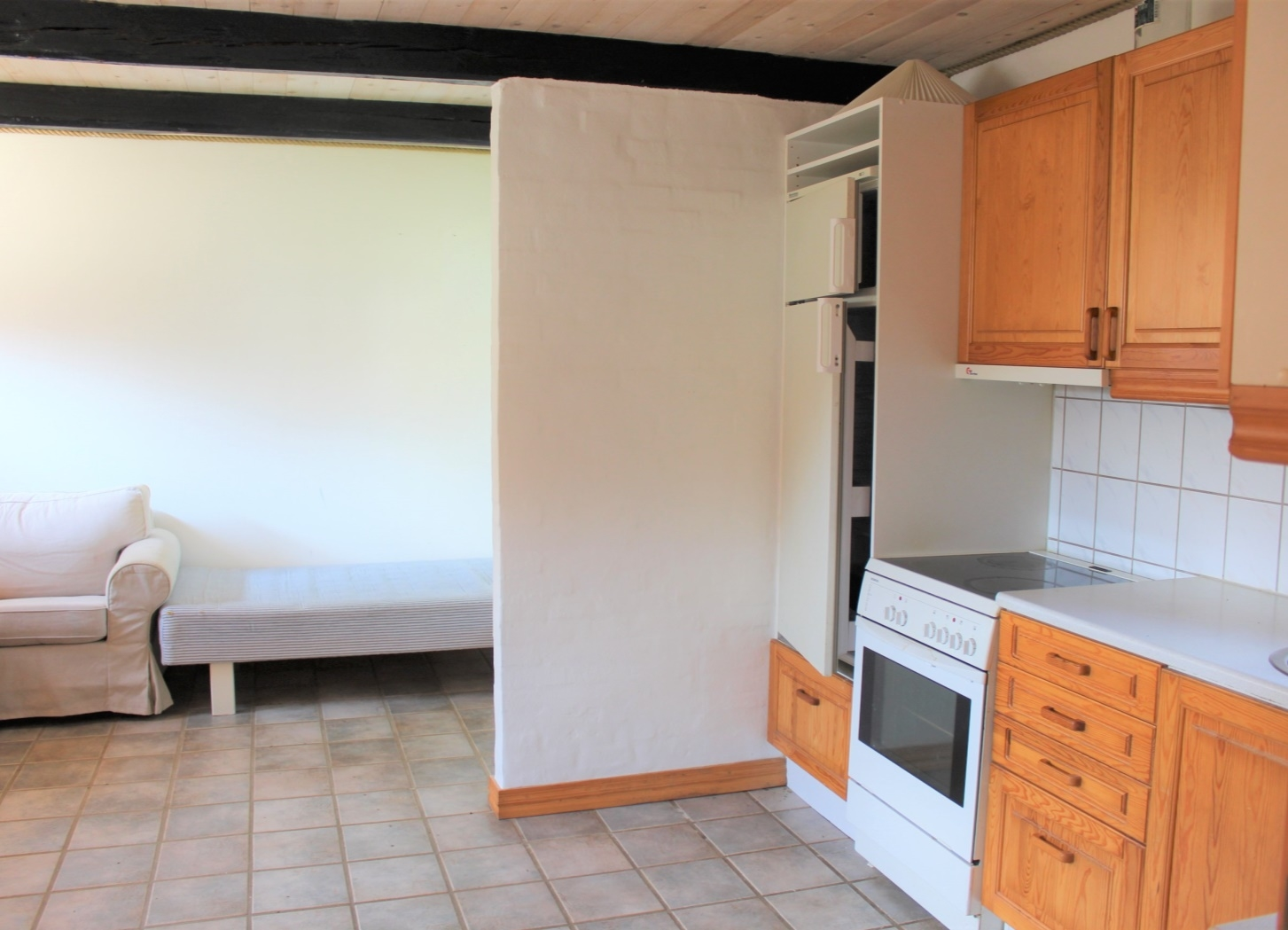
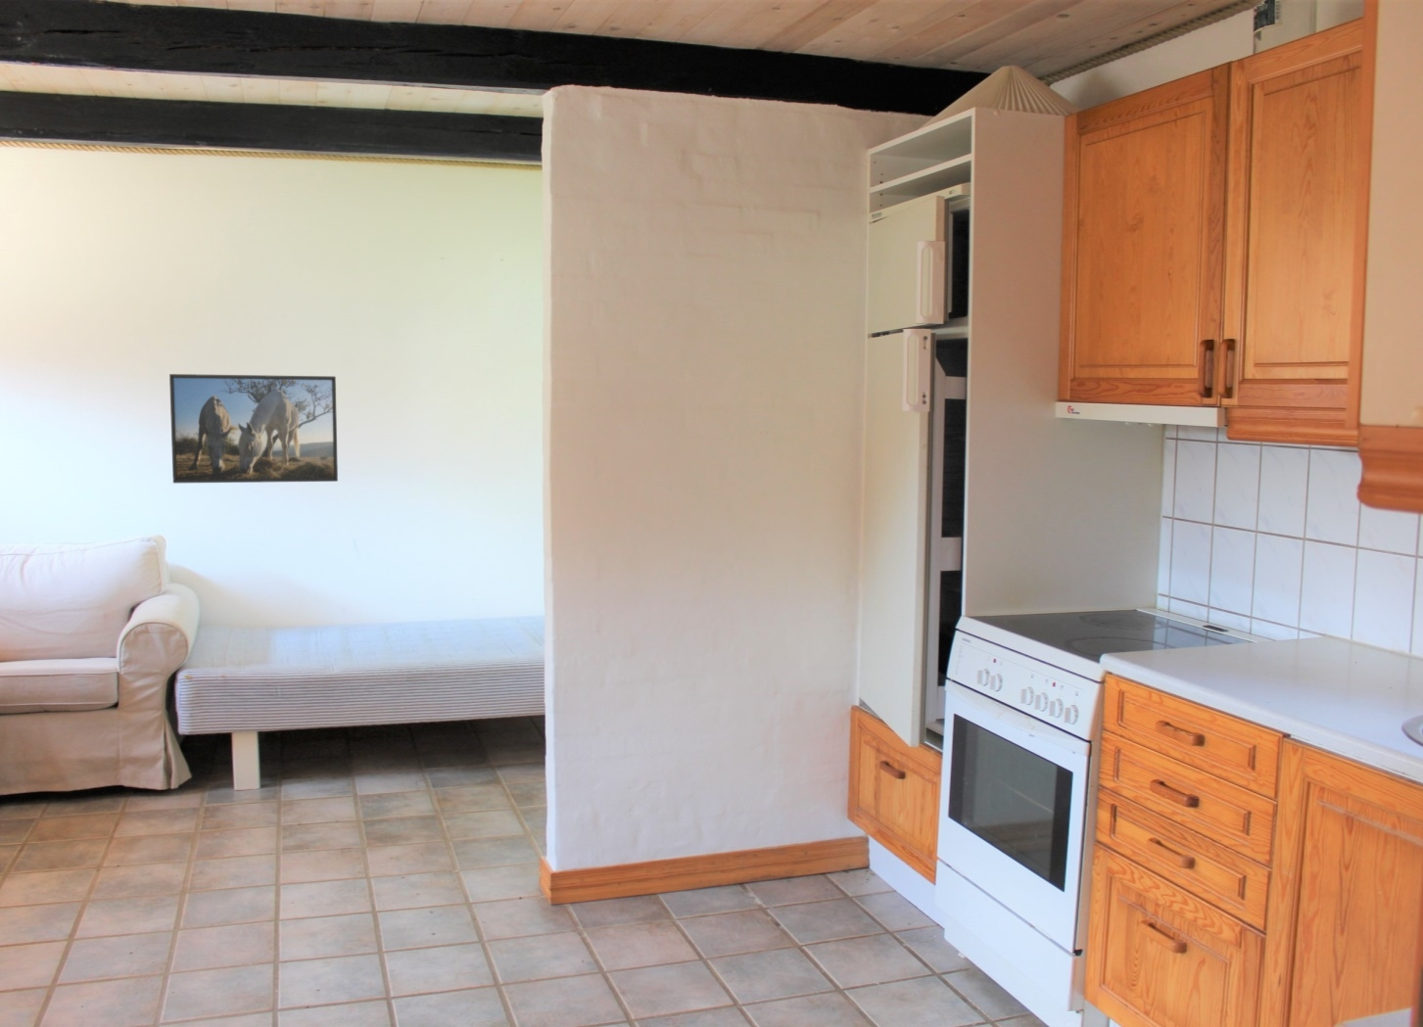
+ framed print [168,373,339,484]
